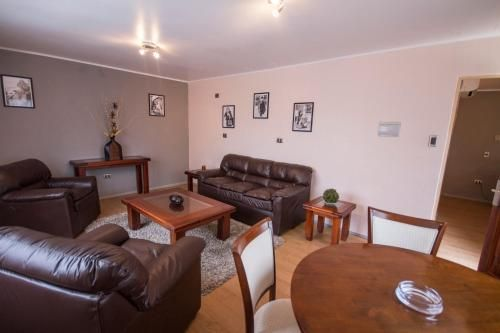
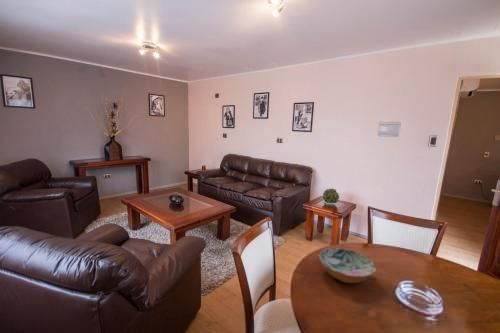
+ bowl [318,247,376,284]
